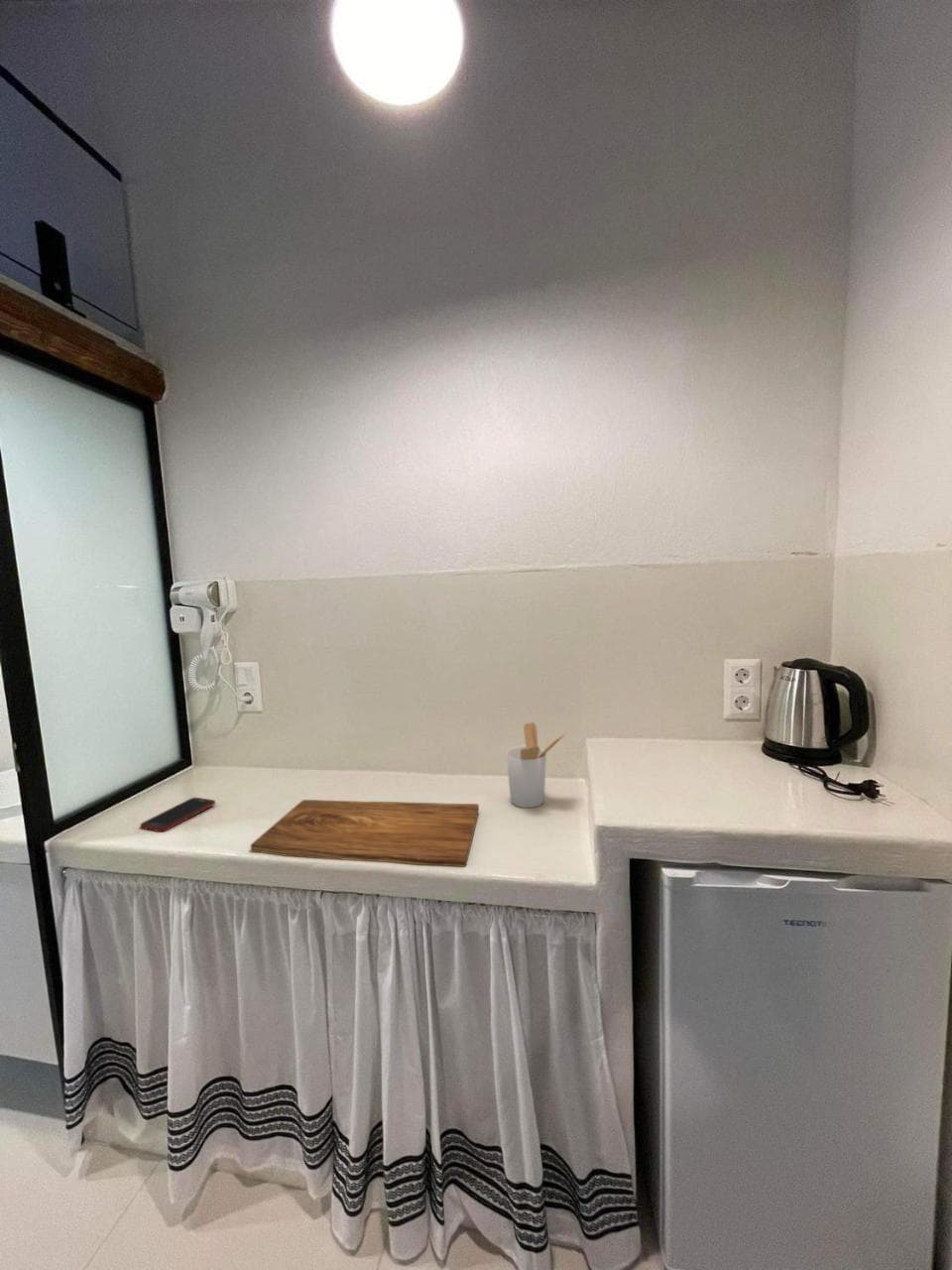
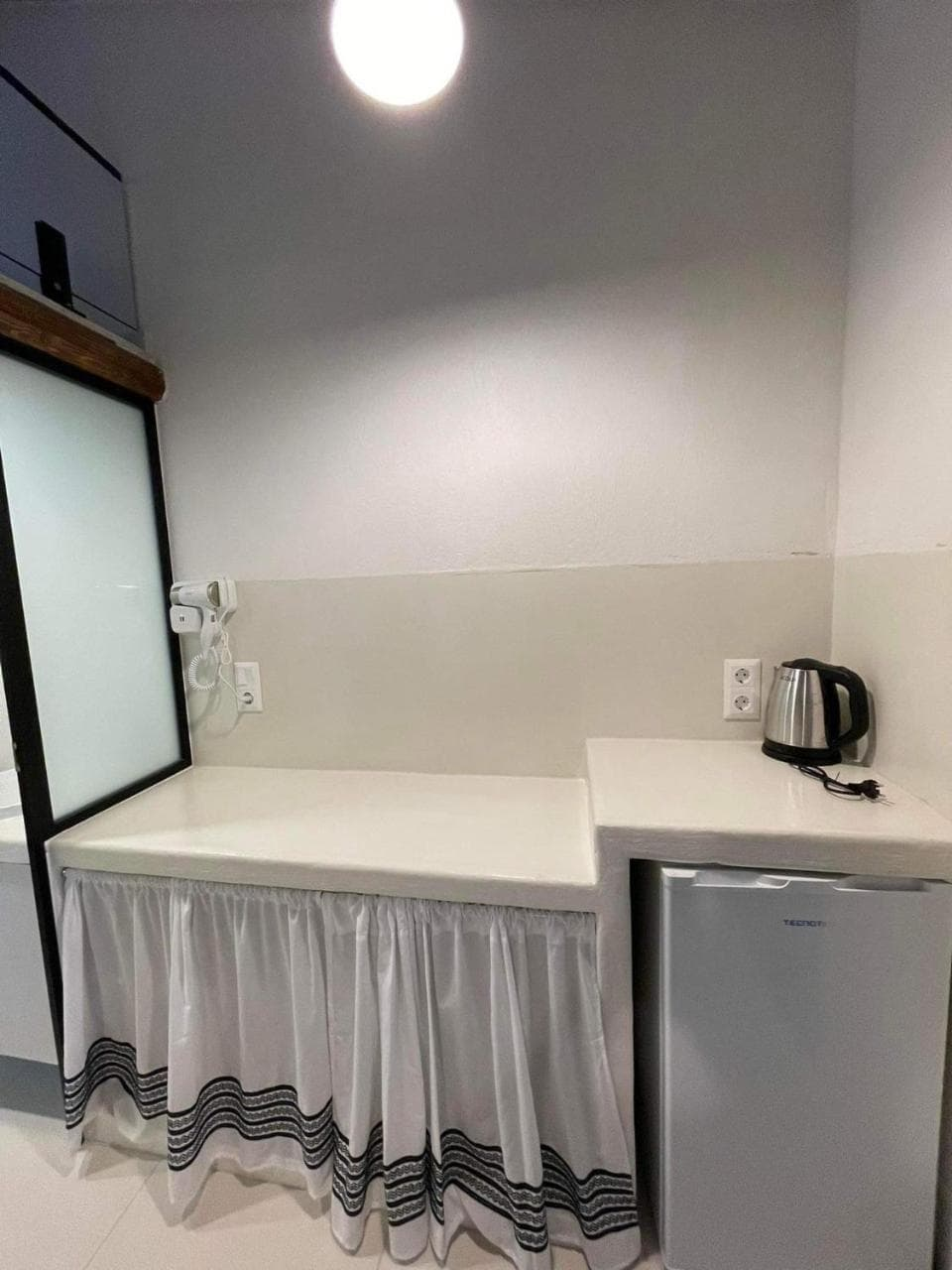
- cutting board [250,799,480,868]
- cell phone [139,797,216,832]
- utensil holder [505,721,568,809]
